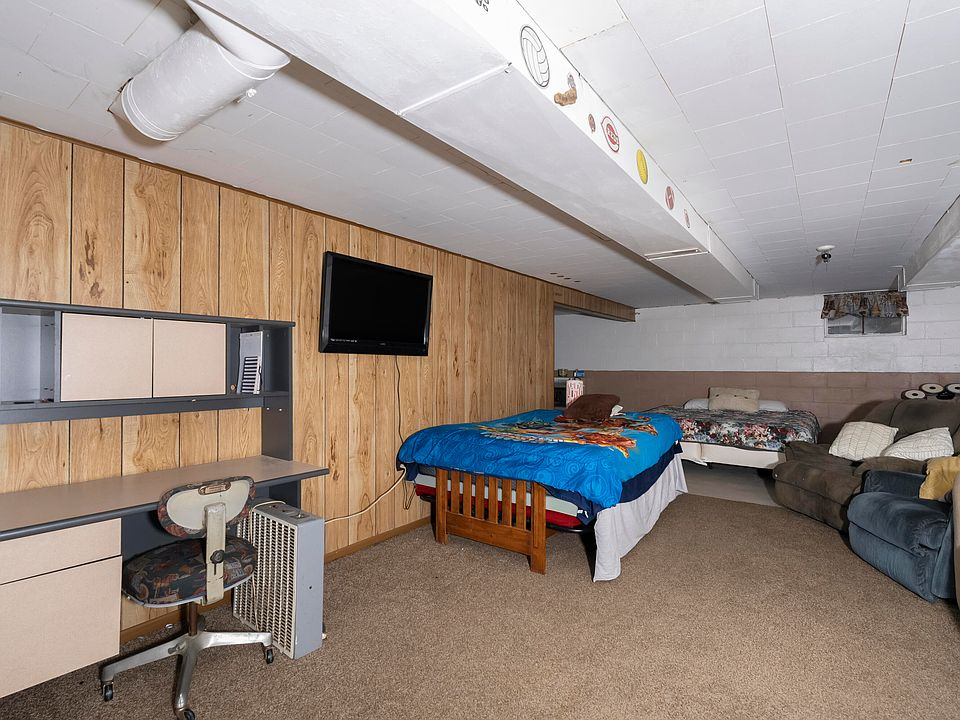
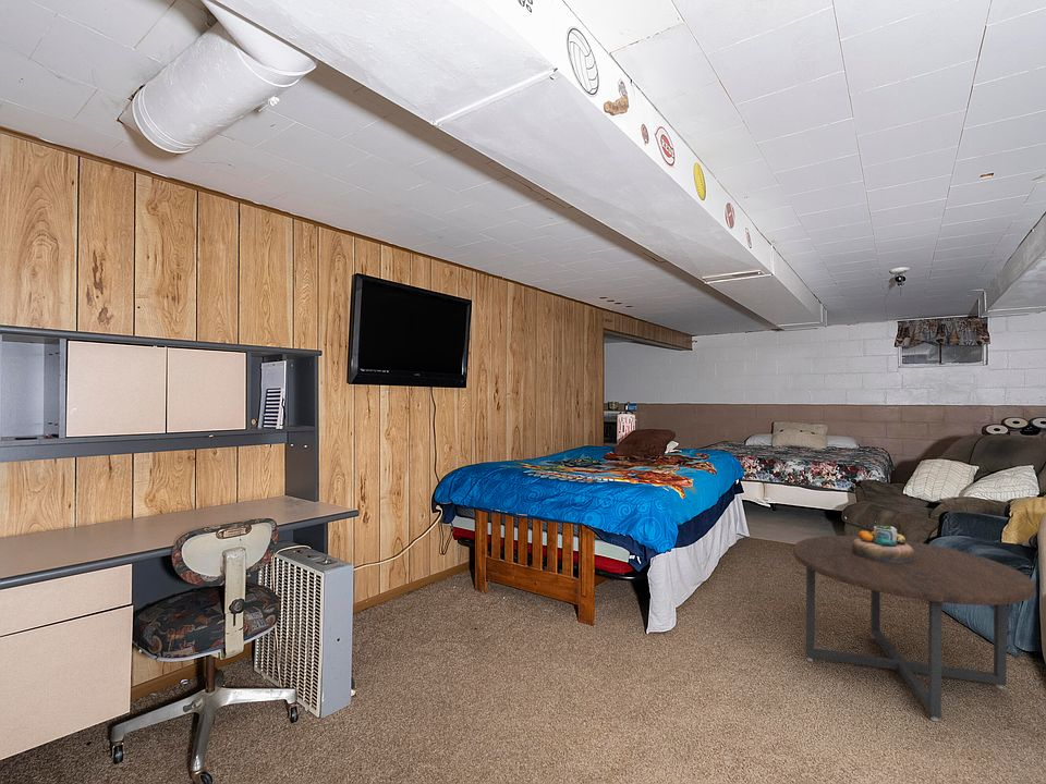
+ coffee table [792,535,1035,722]
+ decorative bowl [852,523,914,563]
